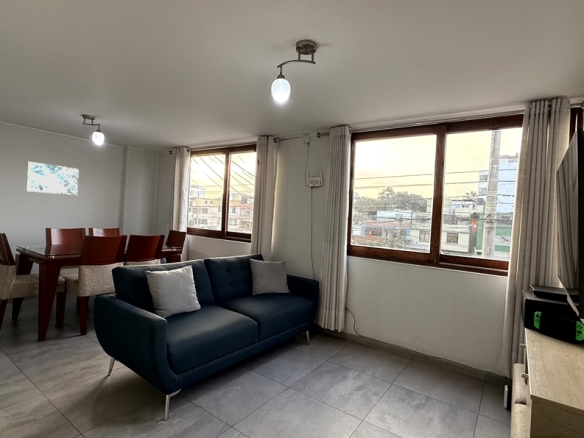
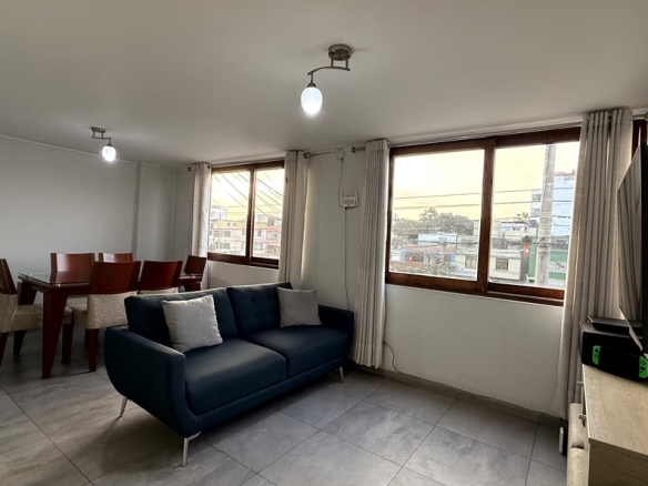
- wall art [25,161,80,196]
